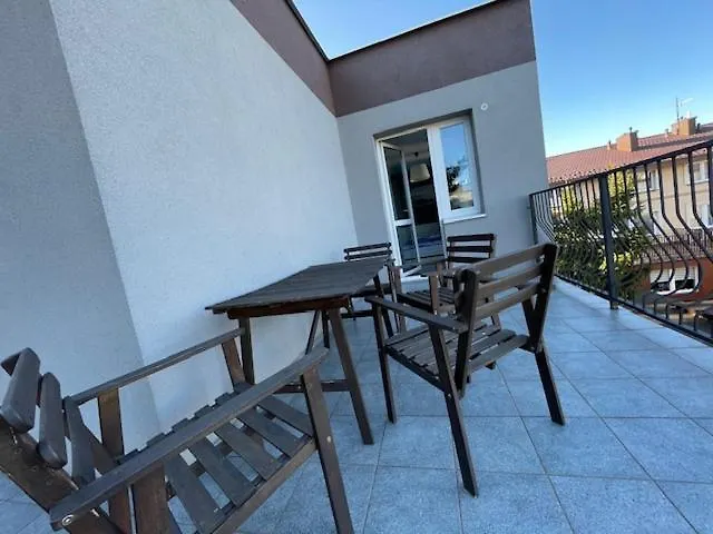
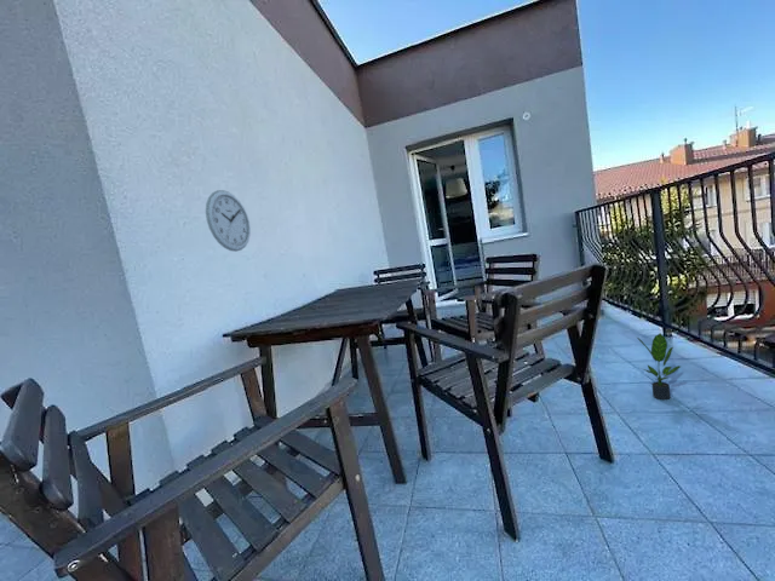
+ potted plant [636,332,682,401]
+ wall clock [205,189,252,253]
